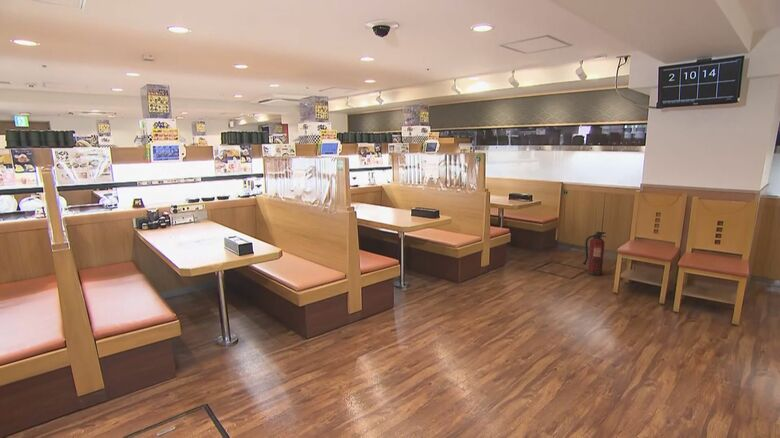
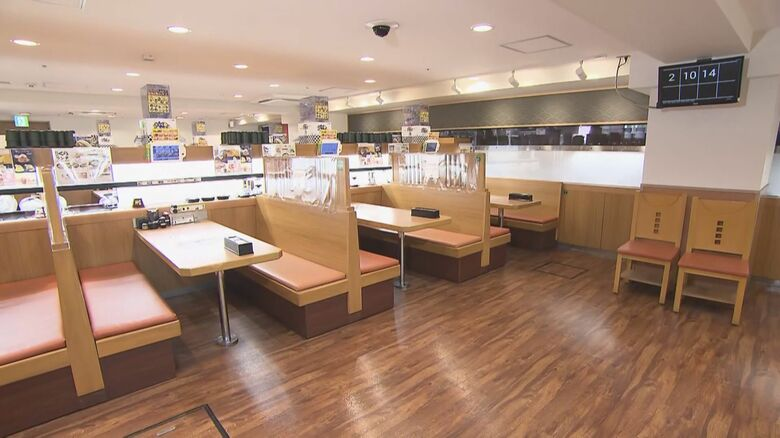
- fire extinguisher [582,231,607,276]
